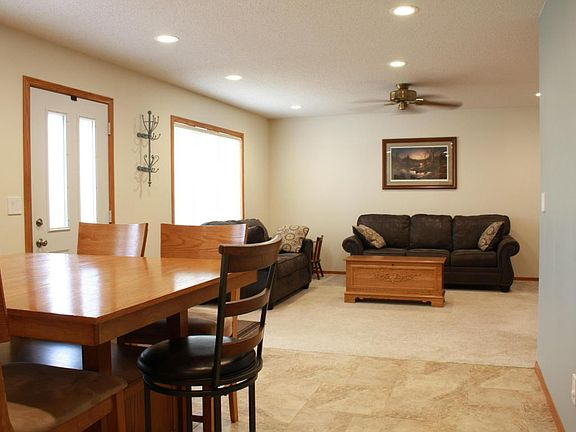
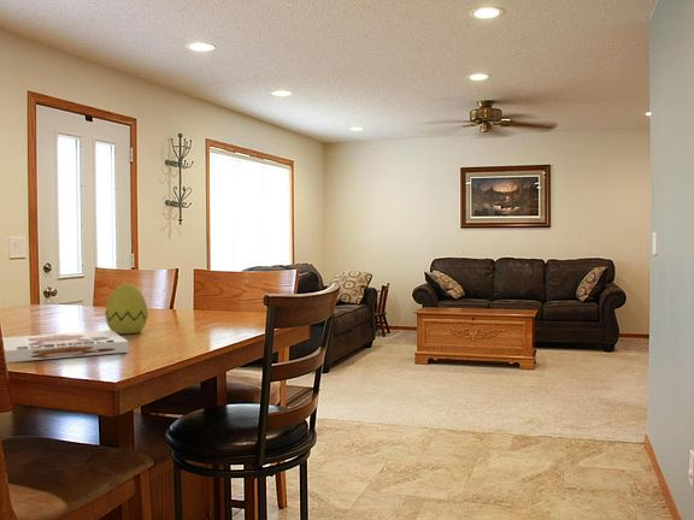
+ decorative egg [105,282,149,335]
+ board game [1,330,130,364]
